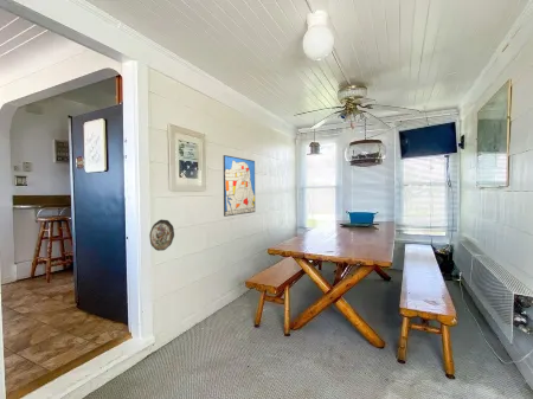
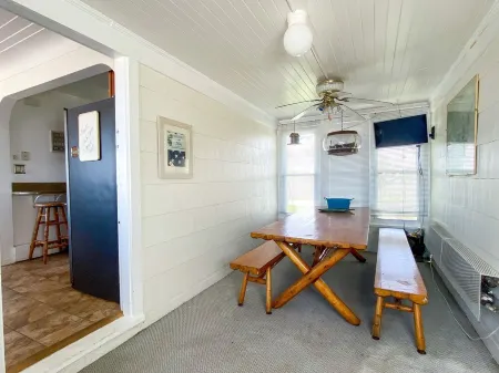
- wall art [223,154,256,218]
- decorative plate [148,218,175,252]
